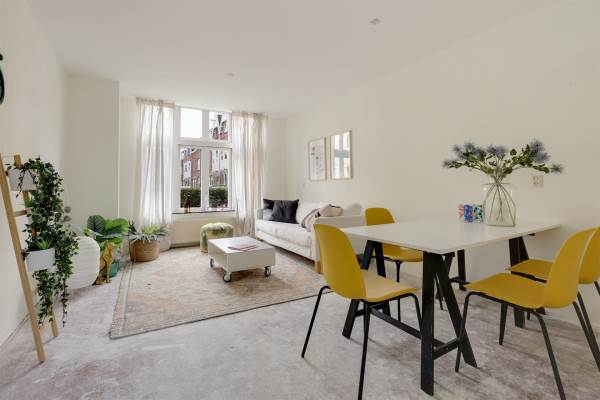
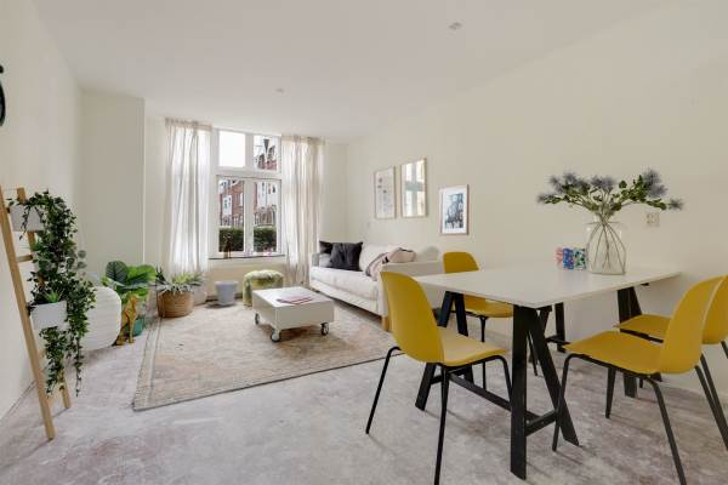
+ wall art [438,183,470,236]
+ wastebasket [214,280,239,306]
